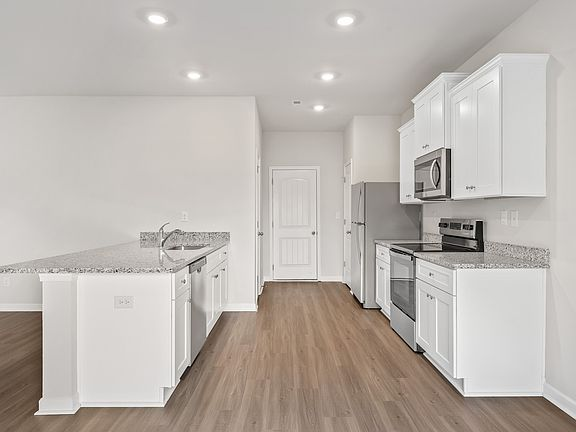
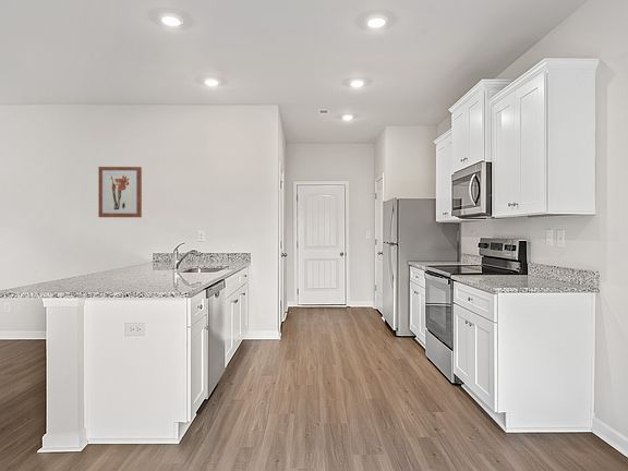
+ wall art [97,166,143,218]
